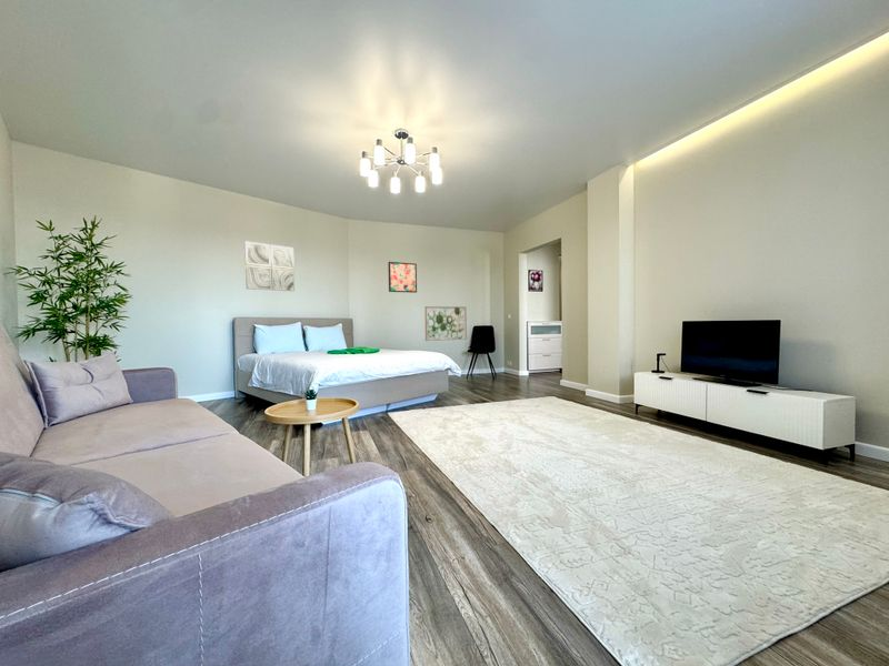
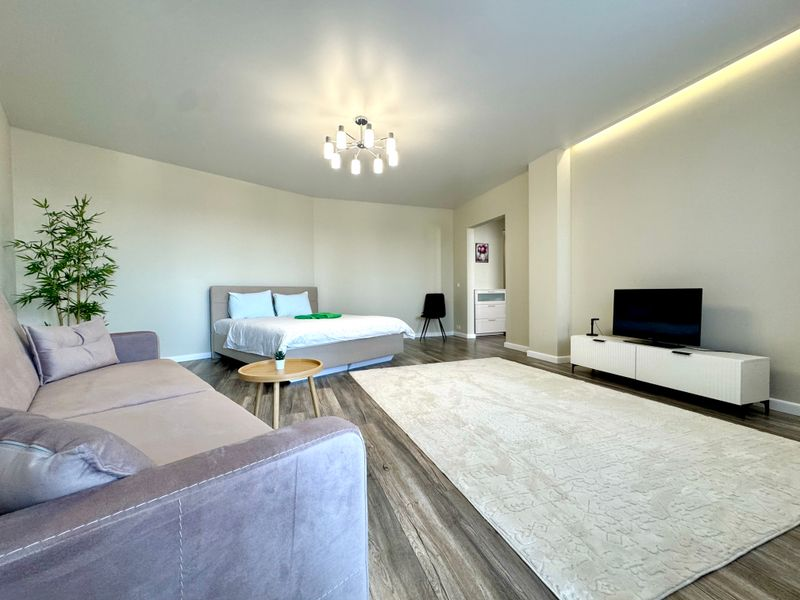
- wall art [423,305,468,342]
- wall art [243,240,296,292]
- wall art [387,261,418,294]
